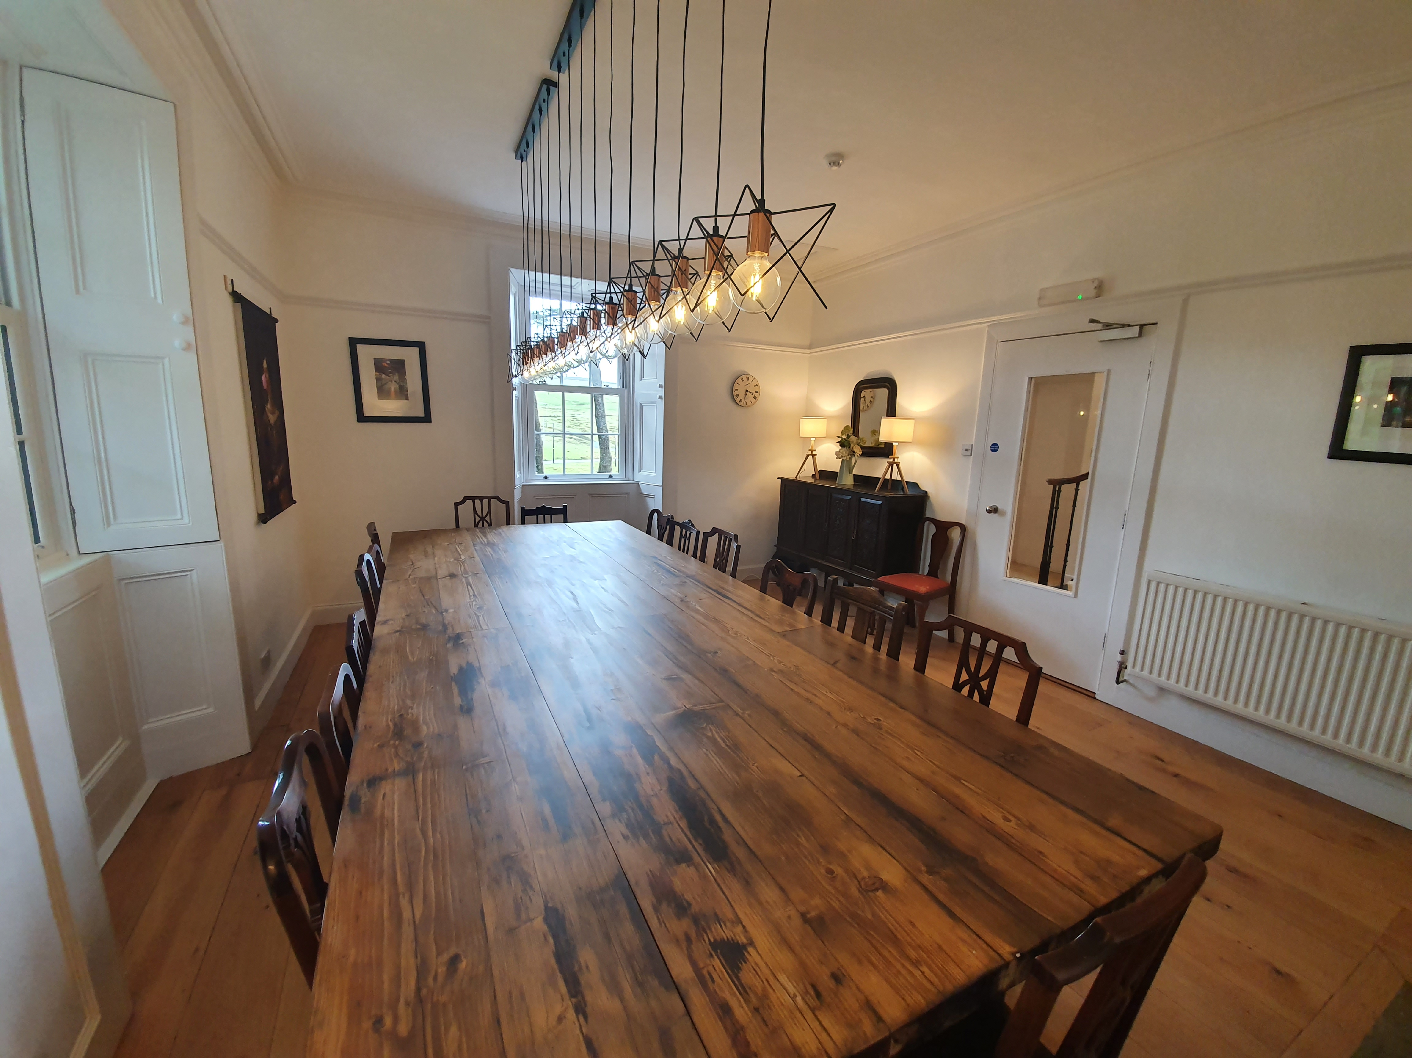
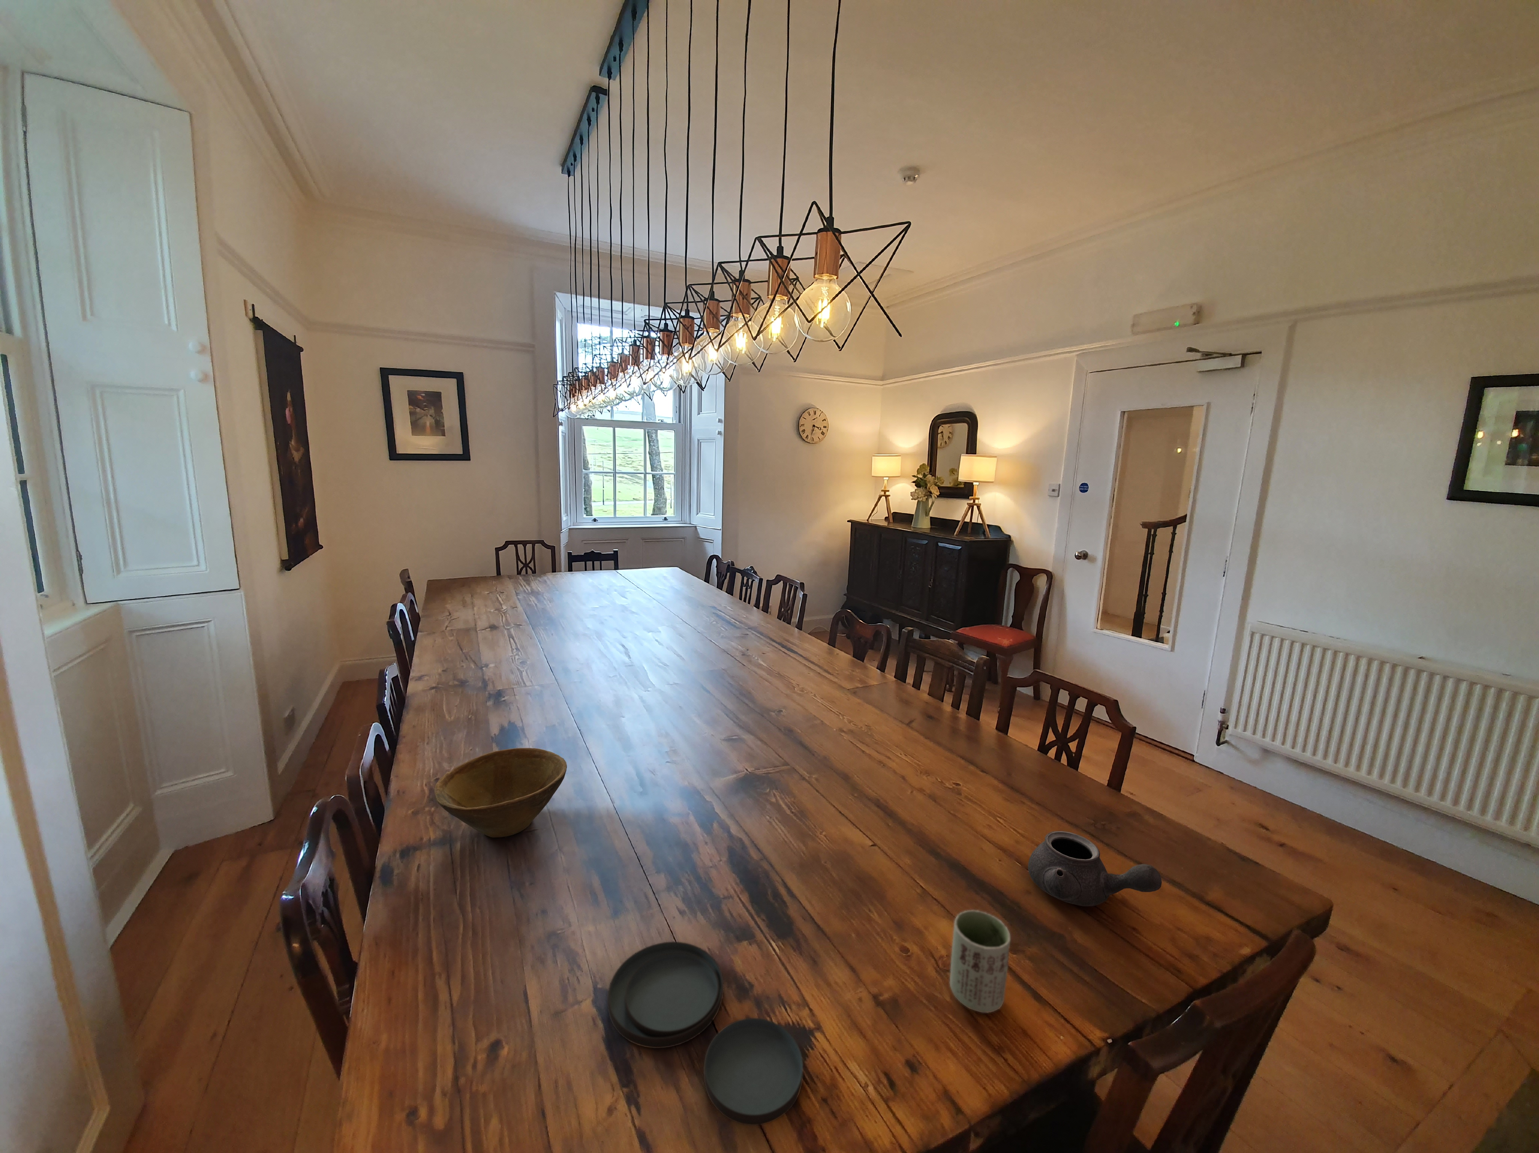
+ cup [950,910,1011,1013]
+ bowl [434,747,567,838]
+ plate [607,941,803,1126]
+ teapot [1028,831,1162,907]
